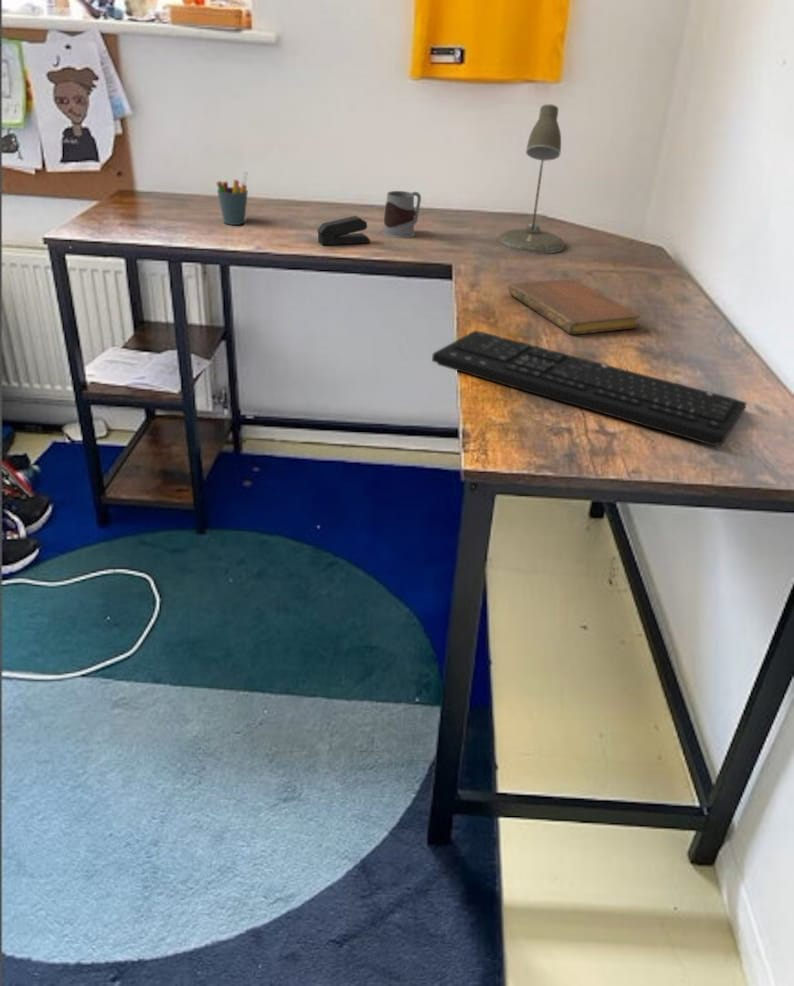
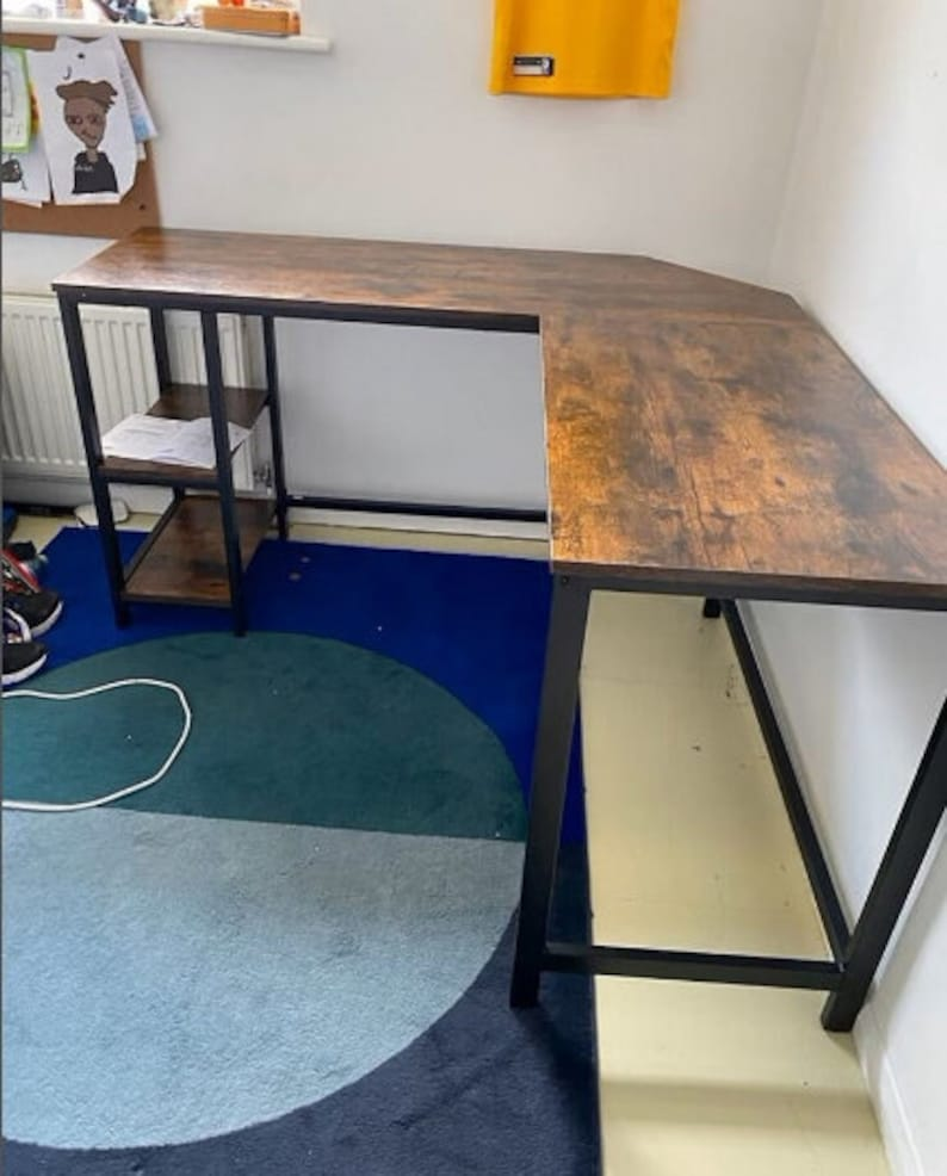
- mug [381,190,422,239]
- notebook [508,278,641,336]
- pen holder [215,170,249,226]
- keyboard [431,329,748,448]
- stapler [316,215,371,246]
- desk lamp [497,103,565,255]
